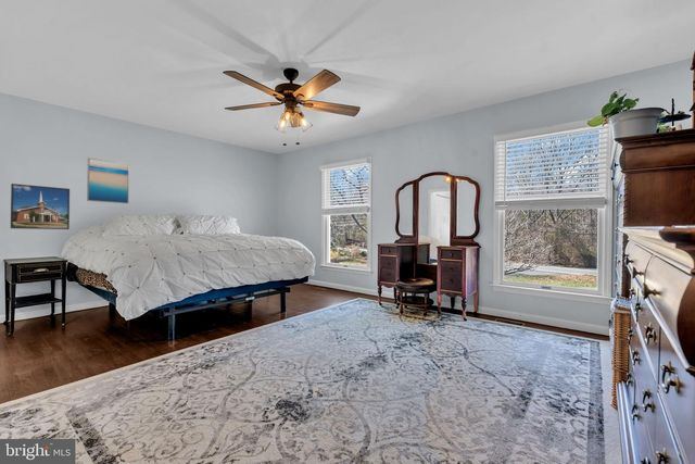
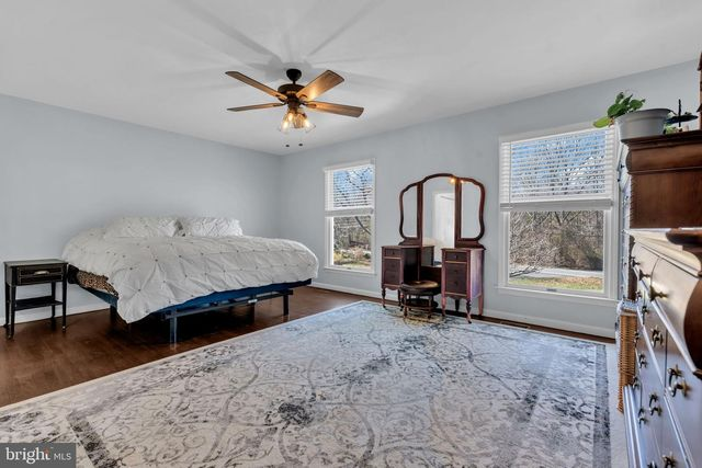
- wall art [86,156,130,204]
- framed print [10,183,71,230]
